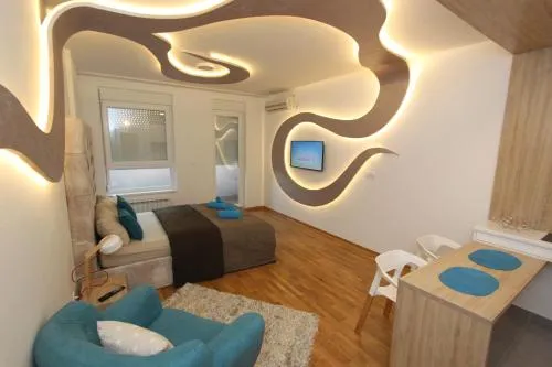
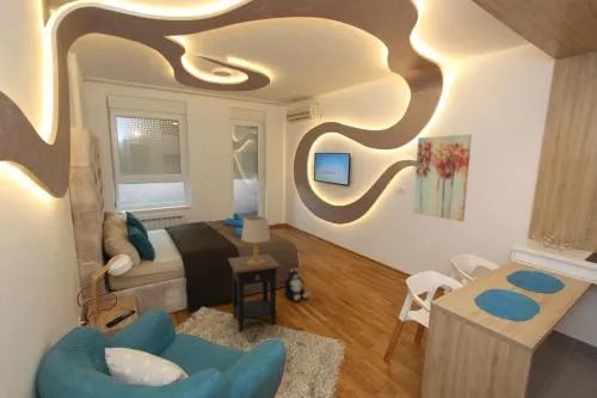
+ wall art [412,133,473,222]
+ side table [227,253,283,332]
+ table lamp [240,215,271,265]
+ plush toy [283,267,310,301]
